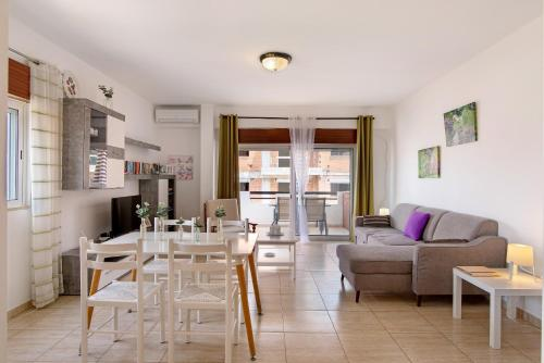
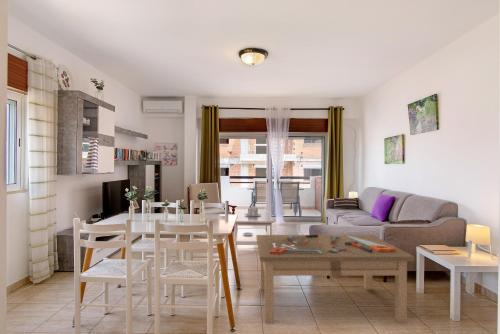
+ coffee table [256,233,416,324]
